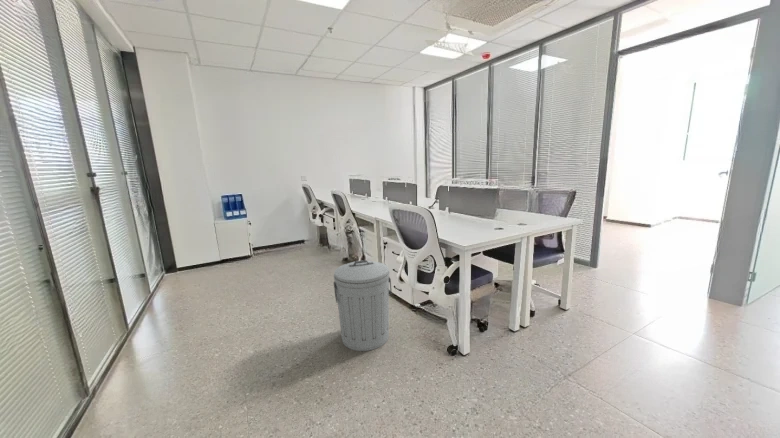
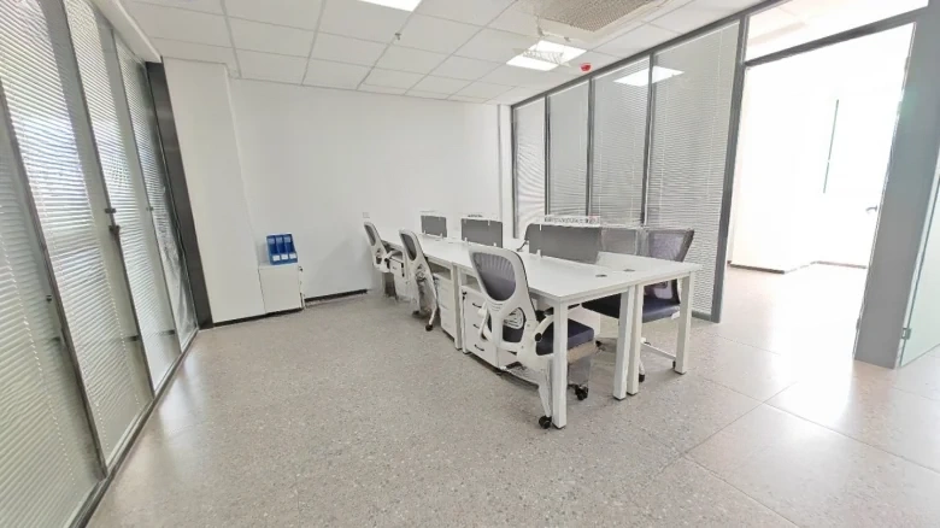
- trash can [332,259,393,352]
